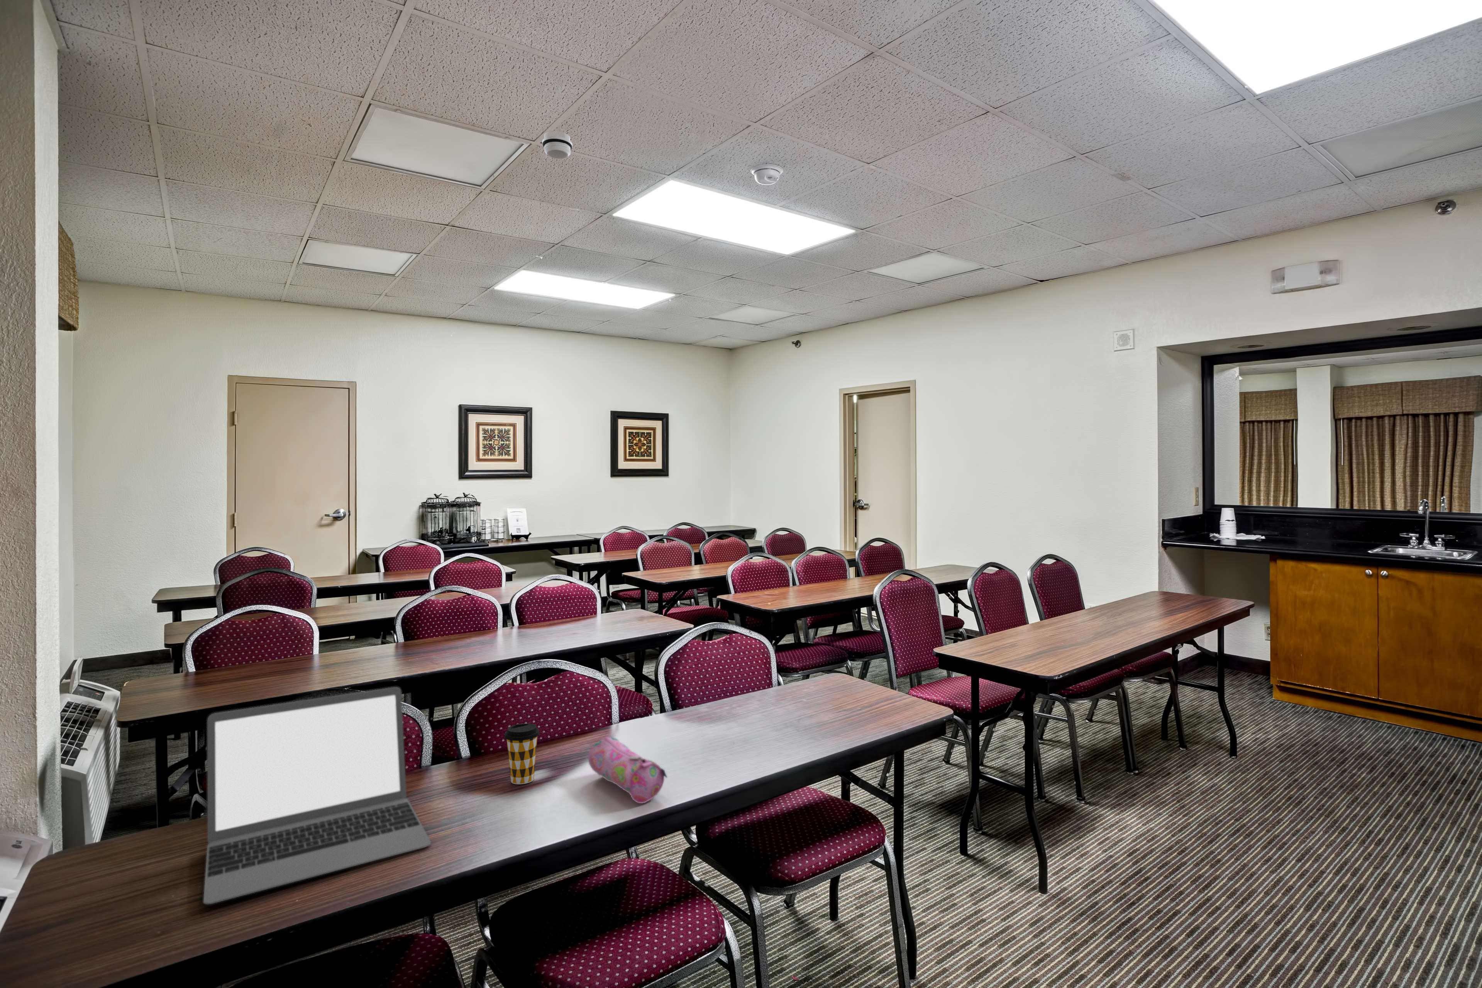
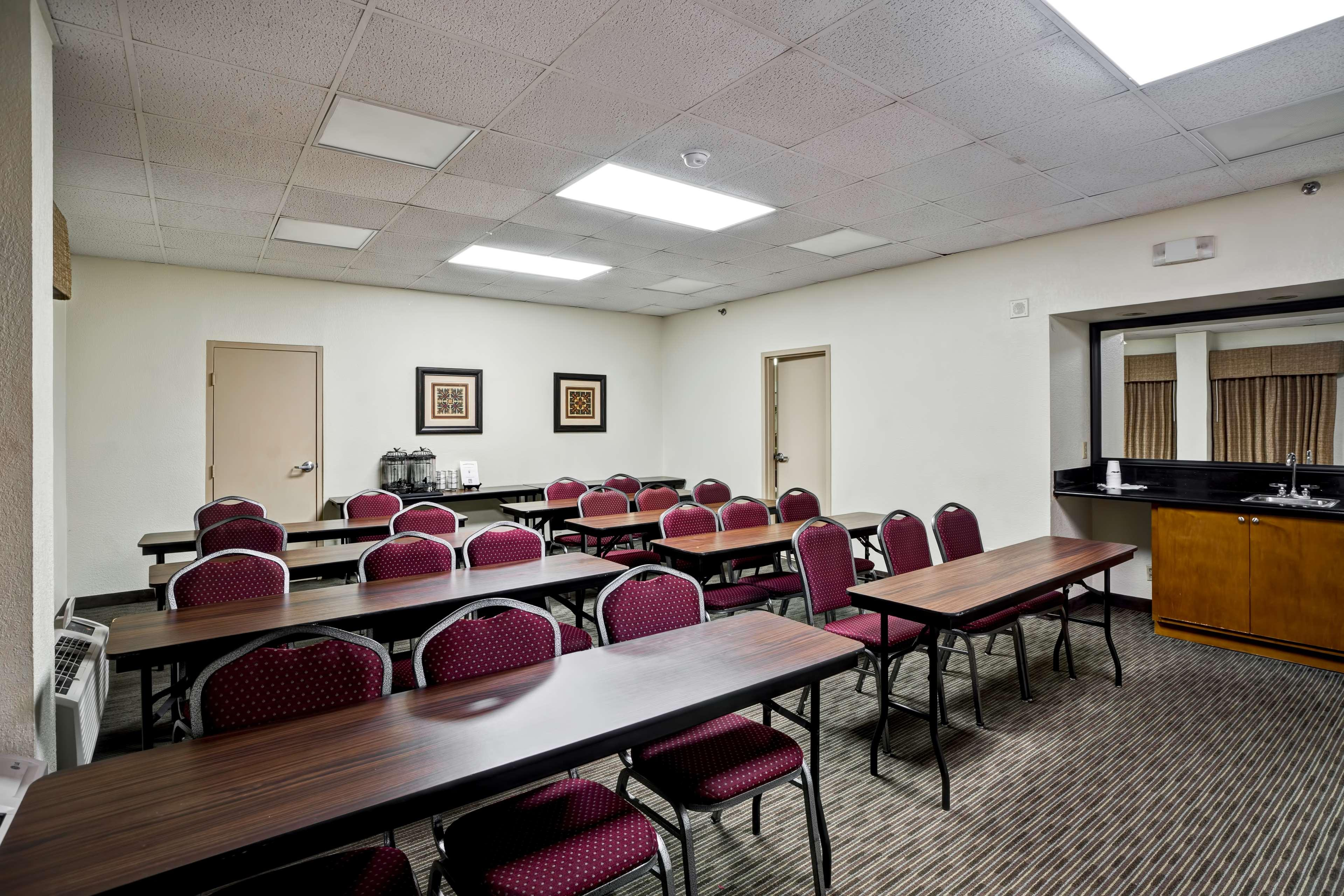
- laptop [203,687,431,905]
- pencil case [588,737,667,804]
- coffee cup [504,723,540,784]
- smoke detector [543,131,573,160]
